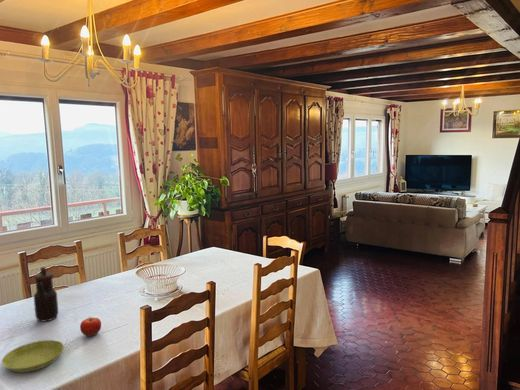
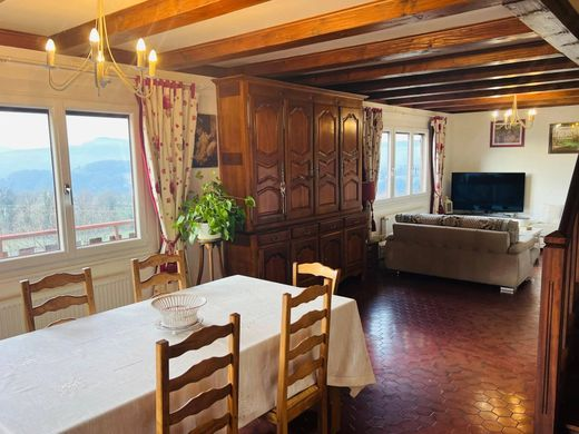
- teapot [32,266,59,323]
- fruit [79,317,102,338]
- saucer [1,339,65,373]
